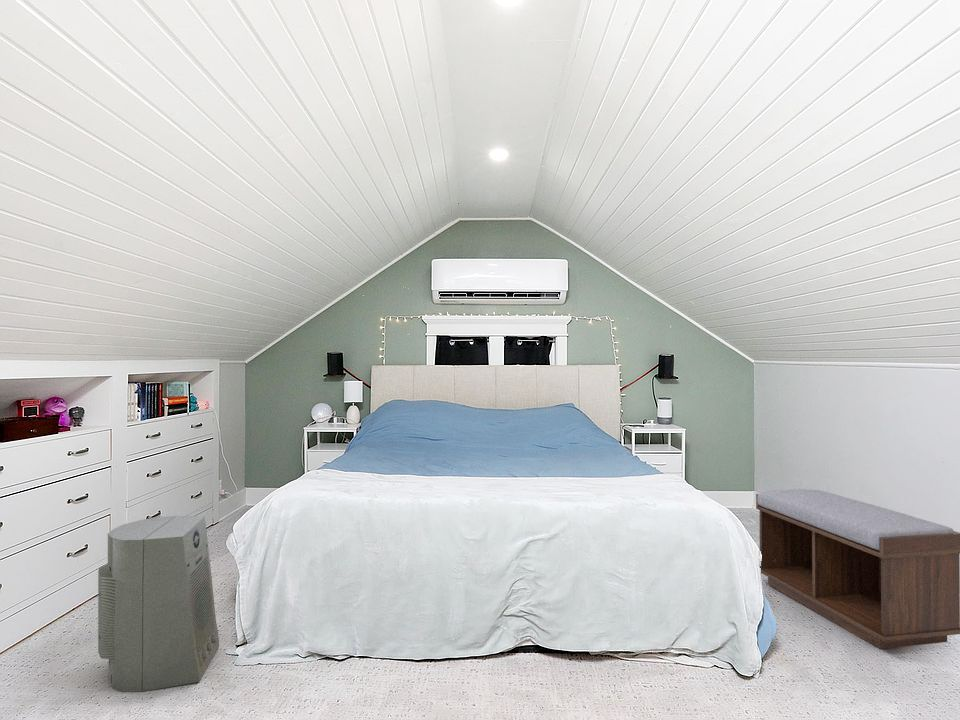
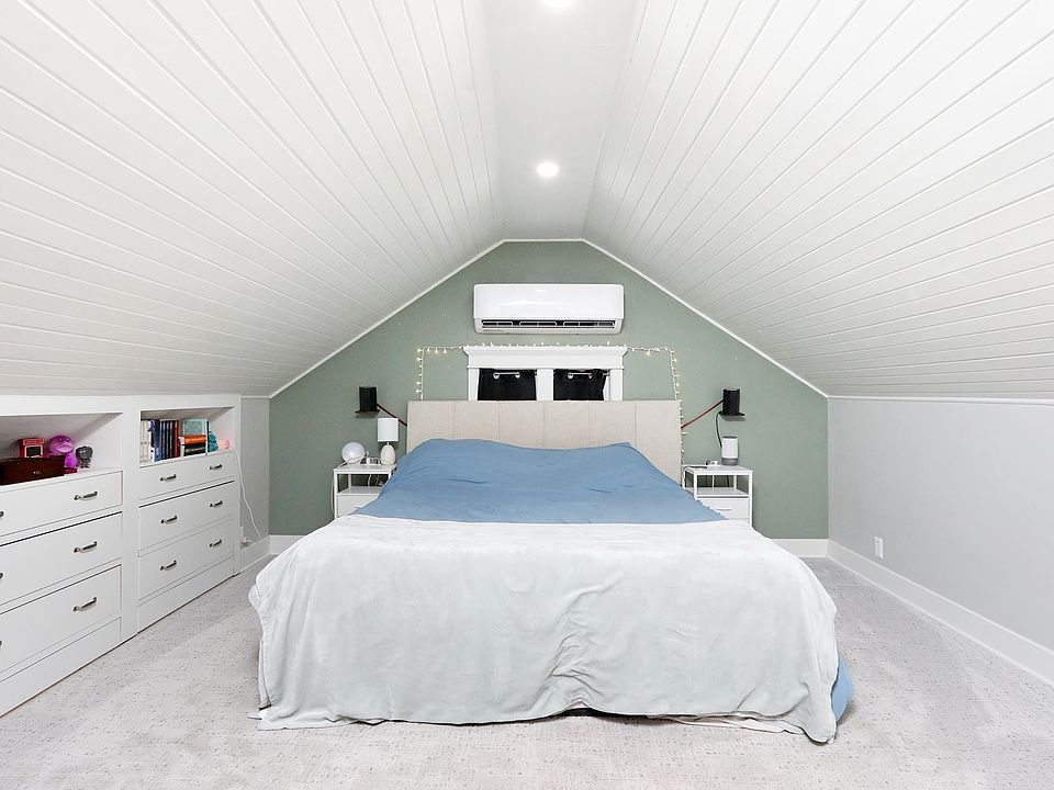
- bench [755,488,960,650]
- fan [97,515,220,693]
